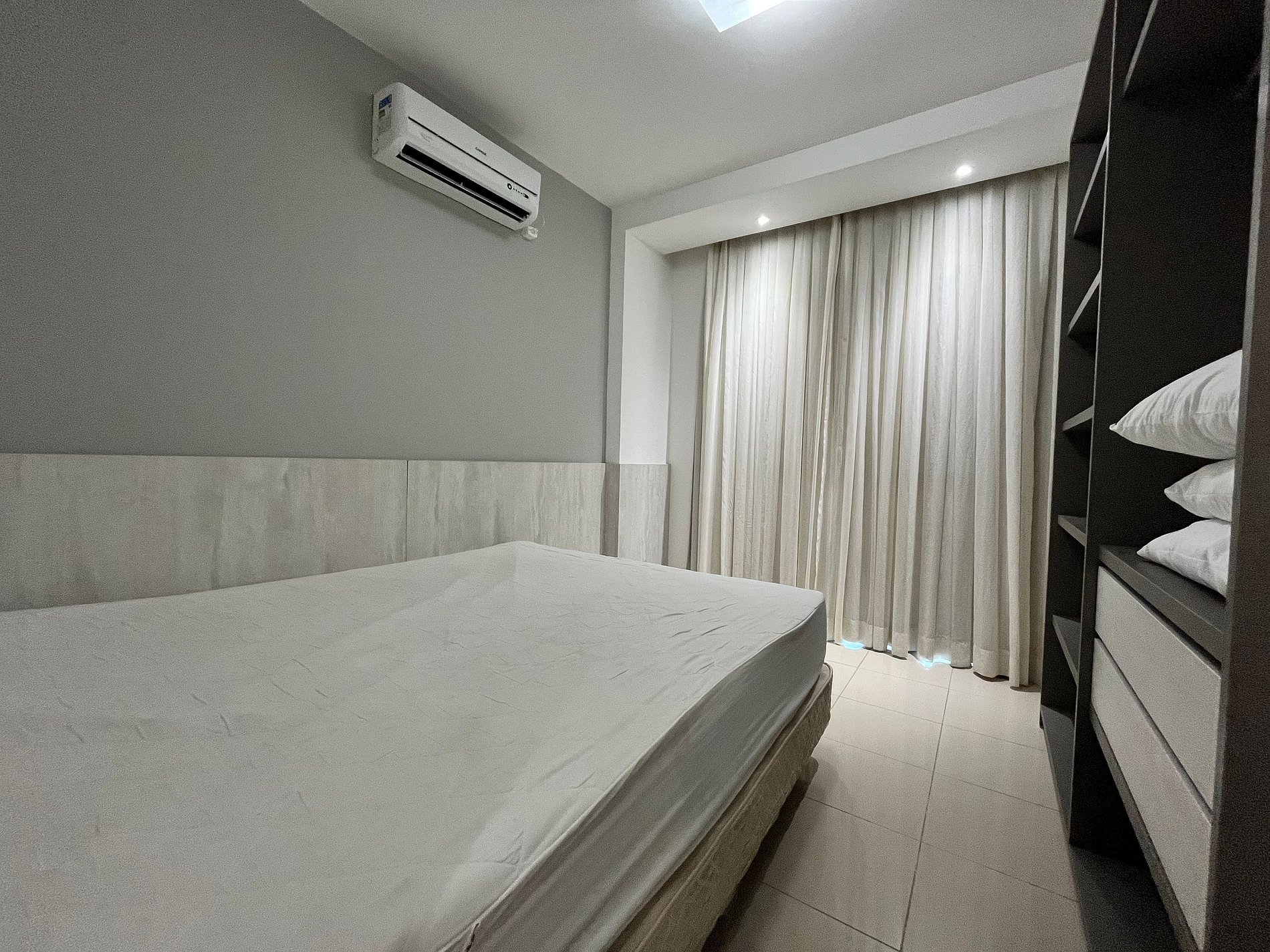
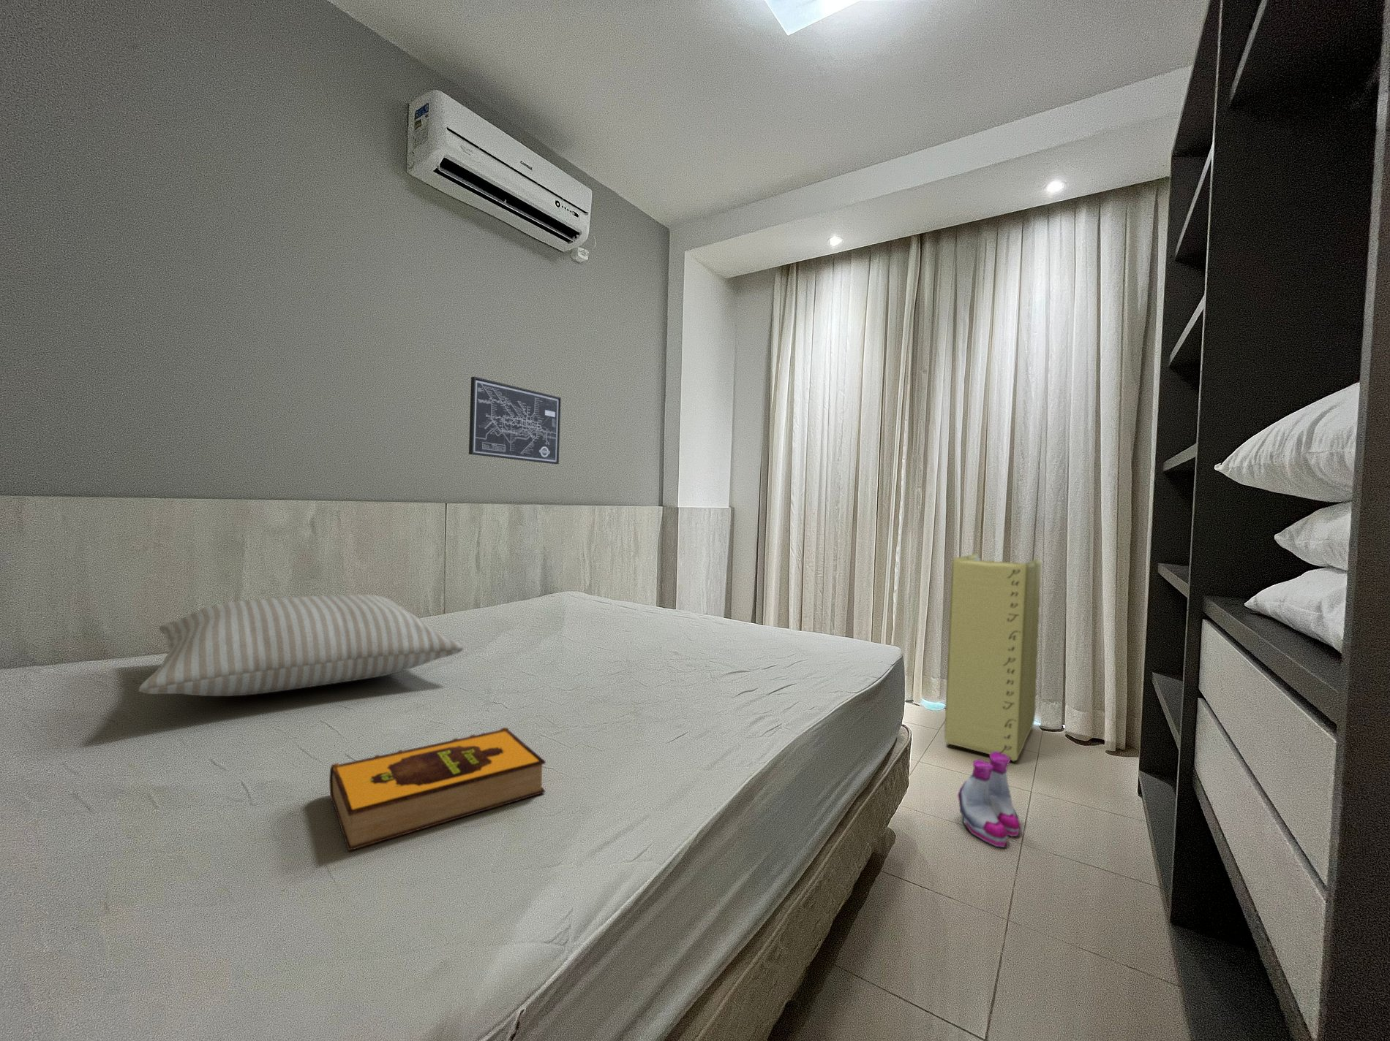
+ wall art [468,376,561,465]
+ pillow [138,593,464,697]
+ boots [957,751,1021,849]
+ laundry hamper [943,553,1042,763]
+ hardback book [328,727,546,852]
